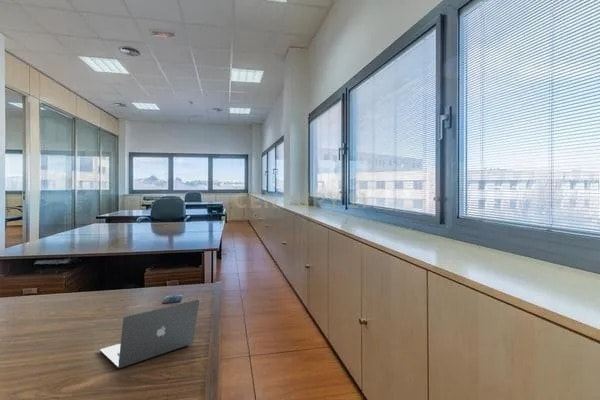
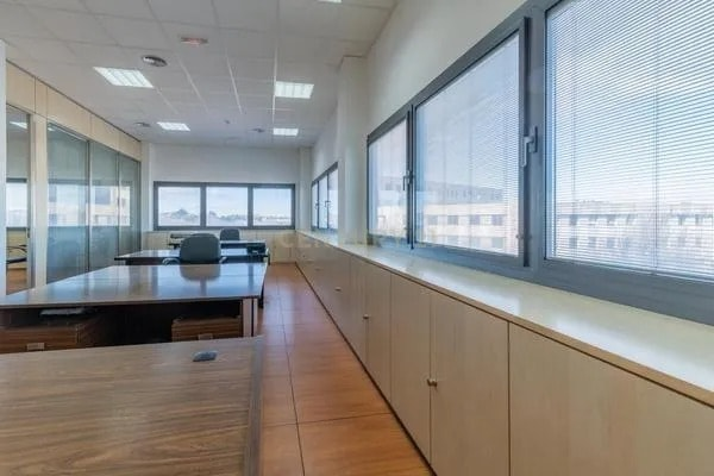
- laptop [99,298,200,369]
